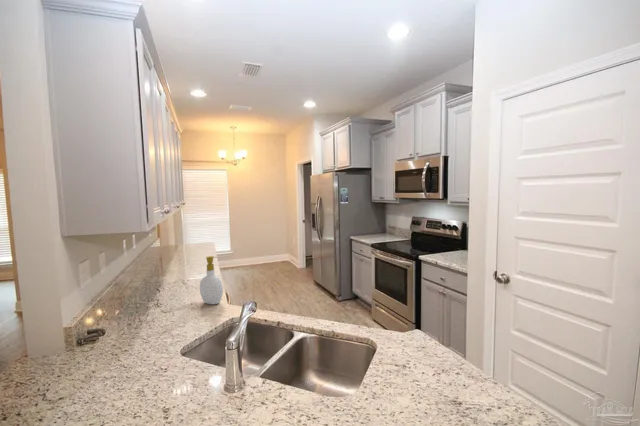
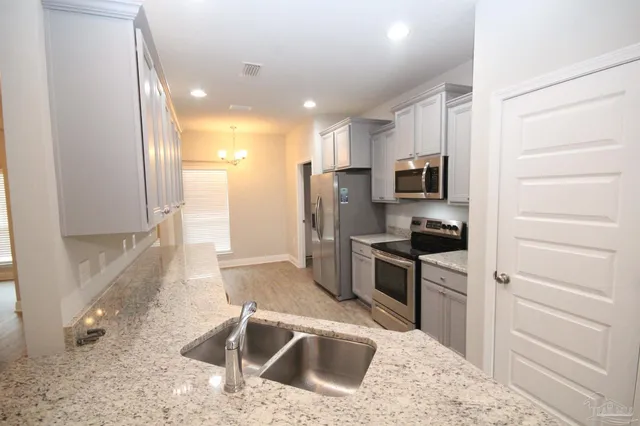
- soap bottle [199,255,224,305]
